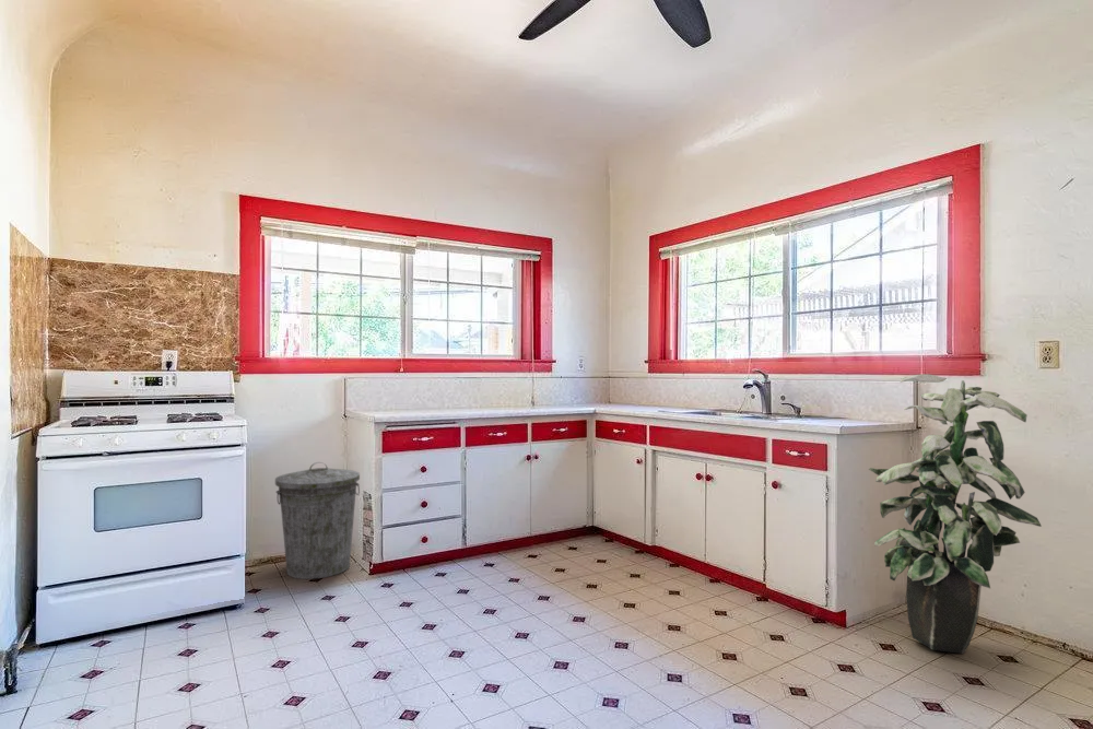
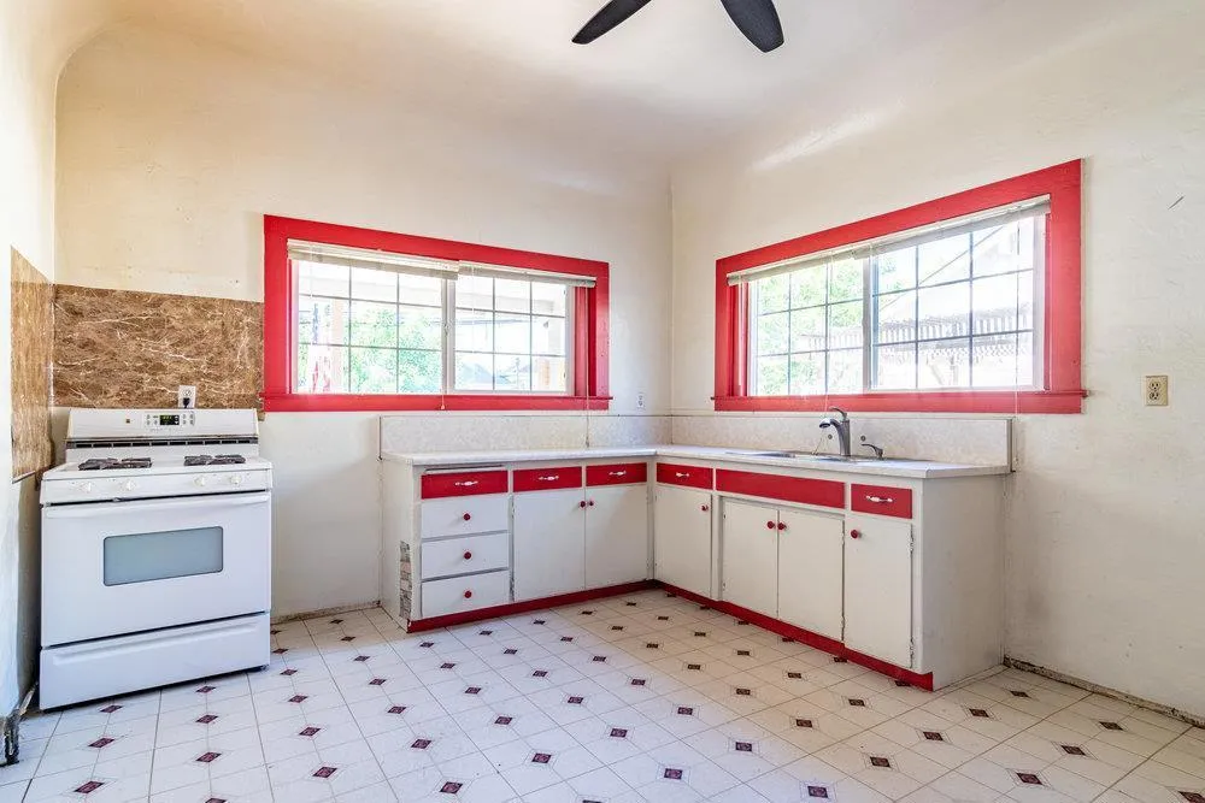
- indoor plant [868,374,1043,655]
- trash can [274,461,361,580]
